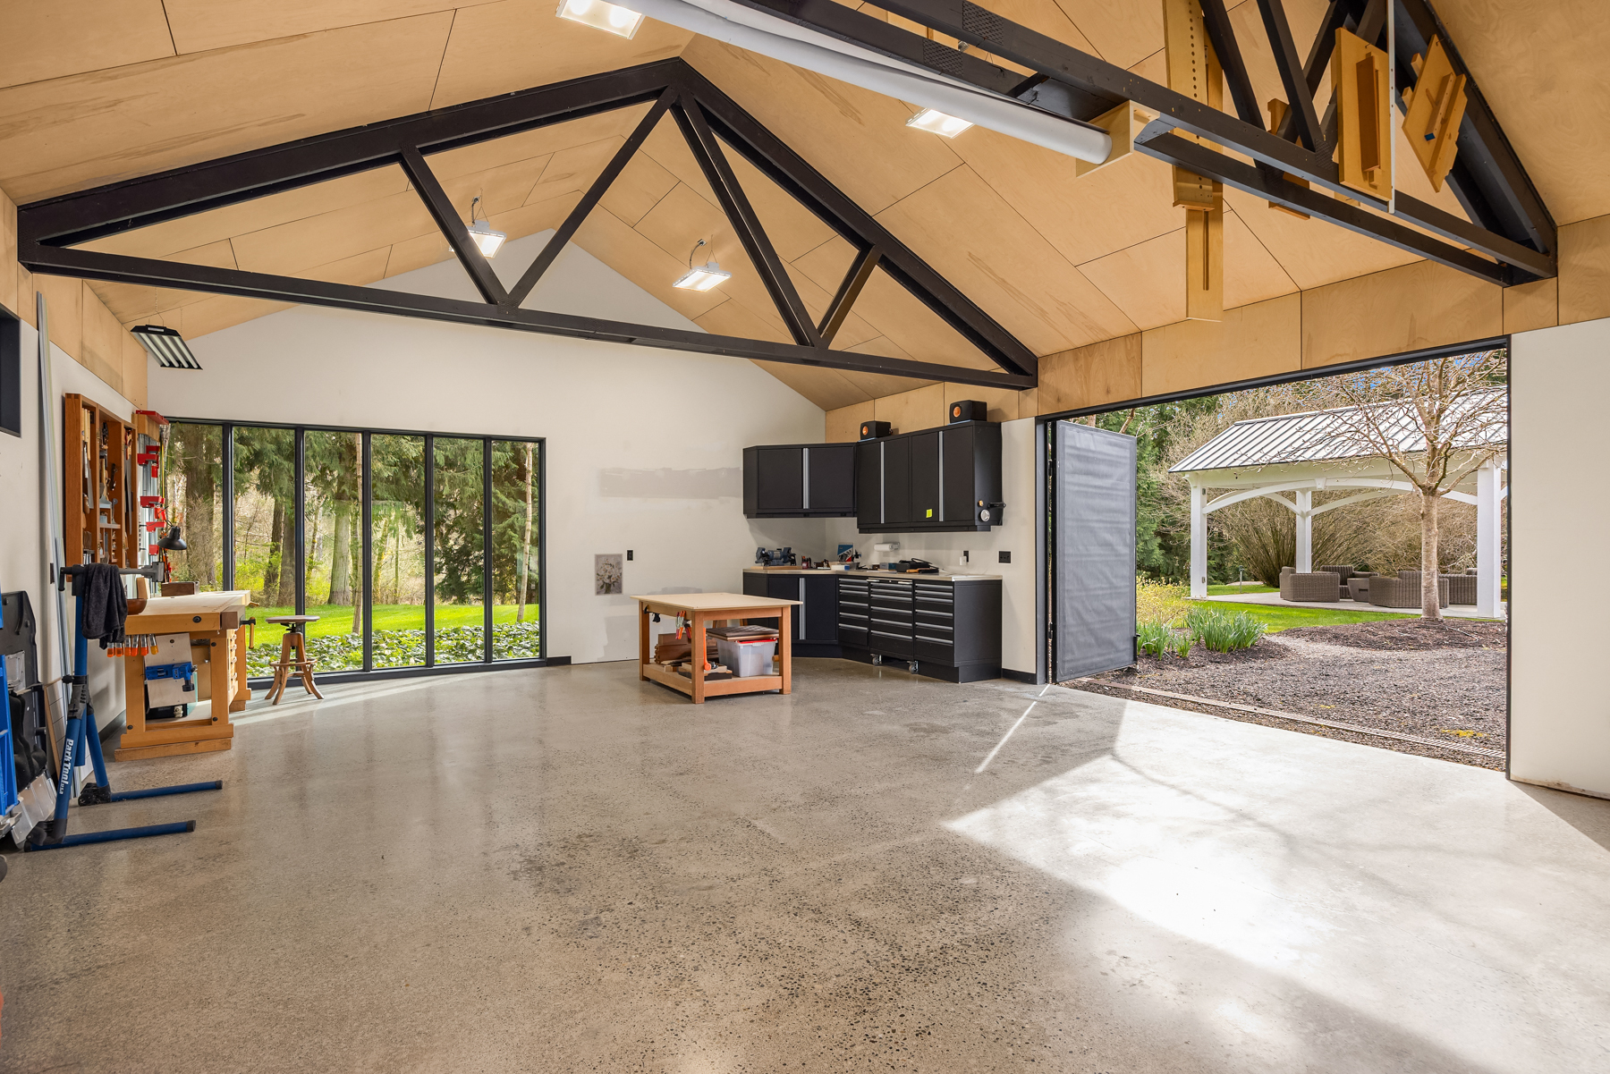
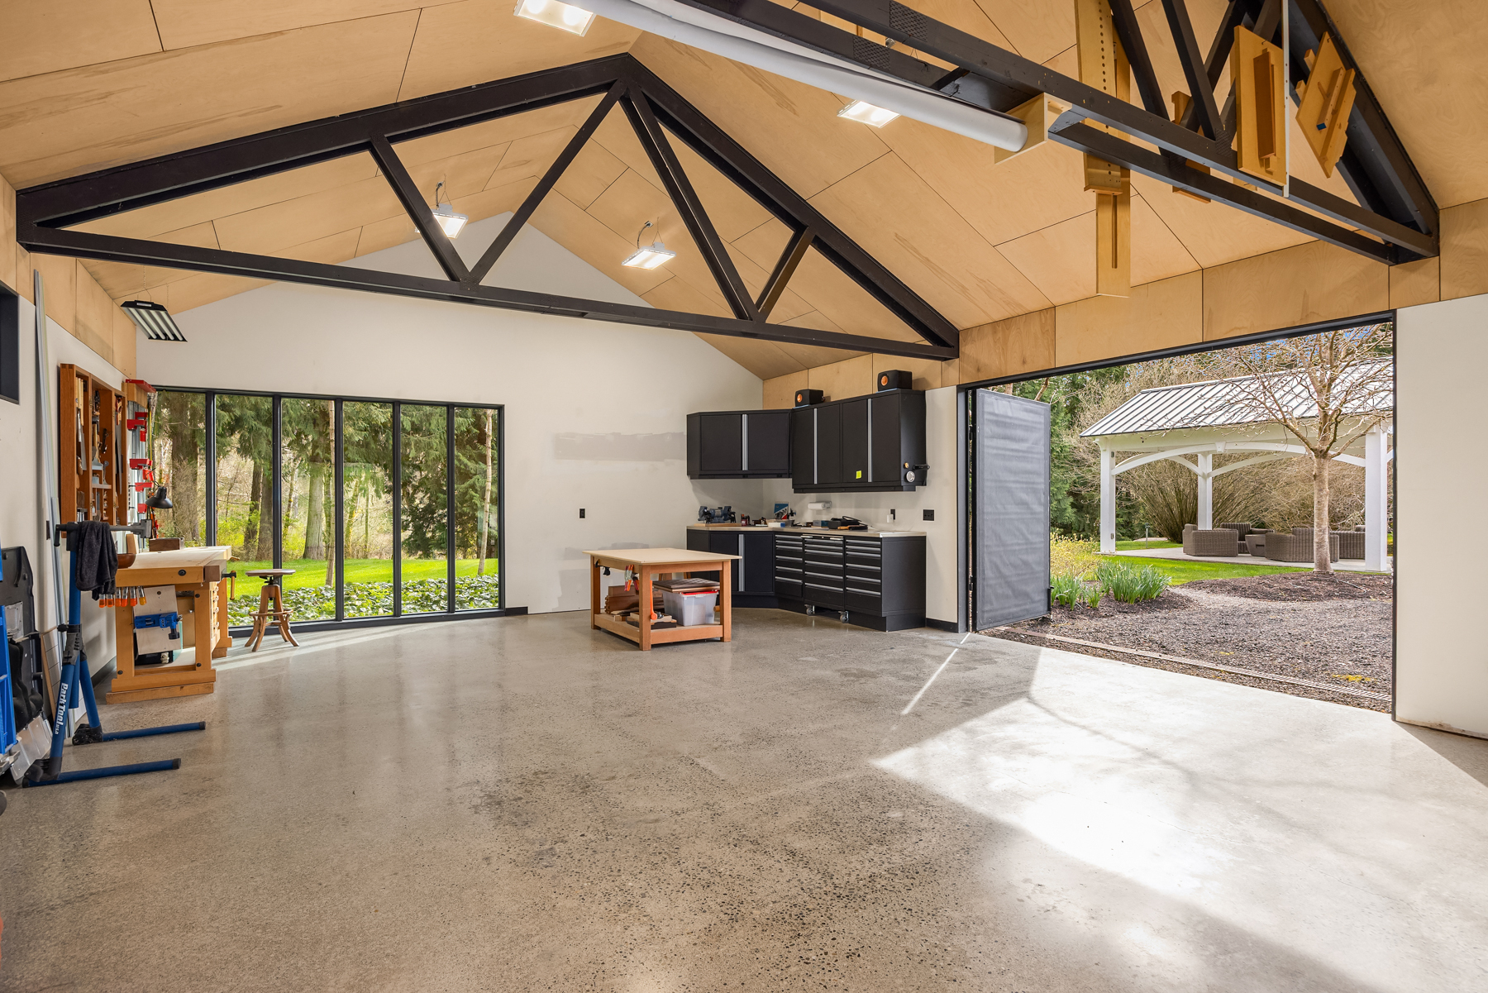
- wall art [593,553,625,597]
